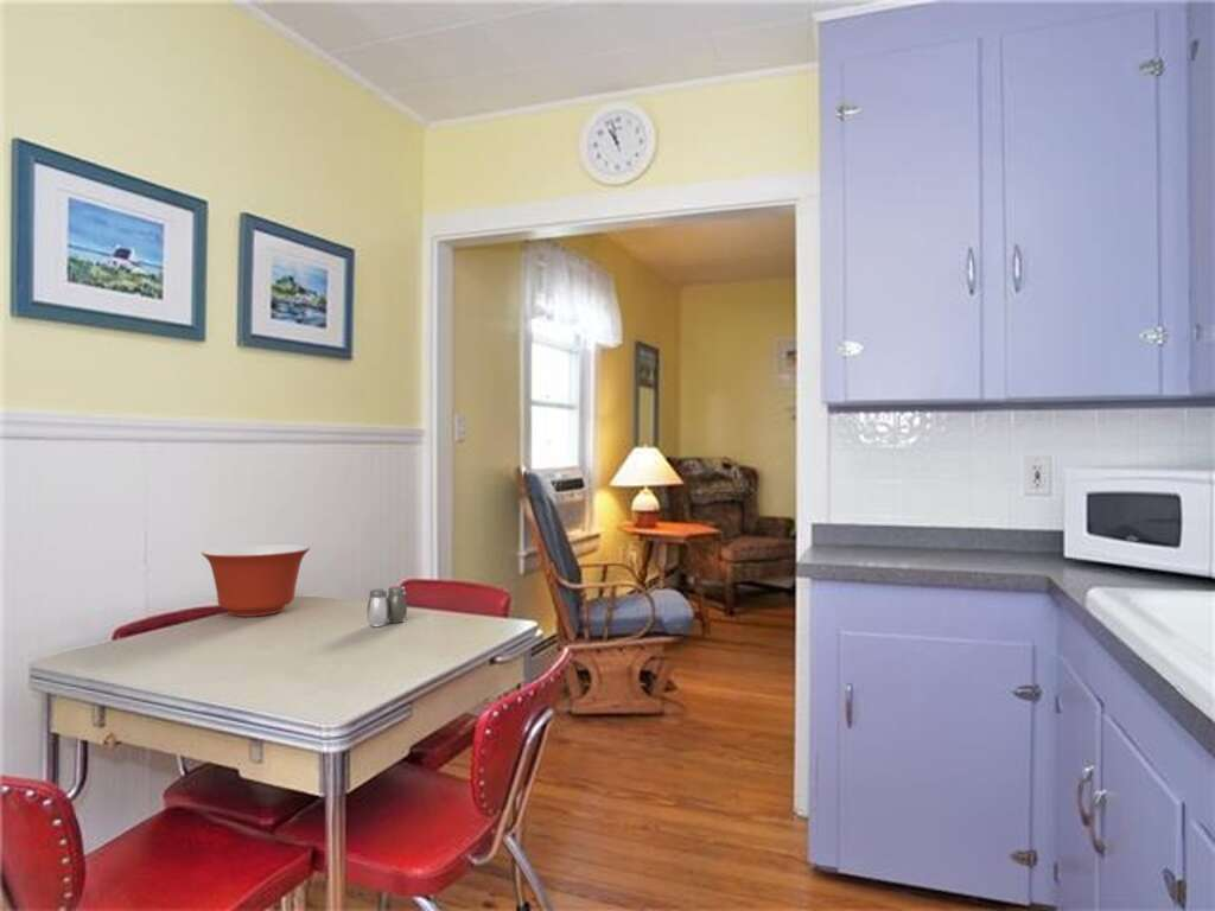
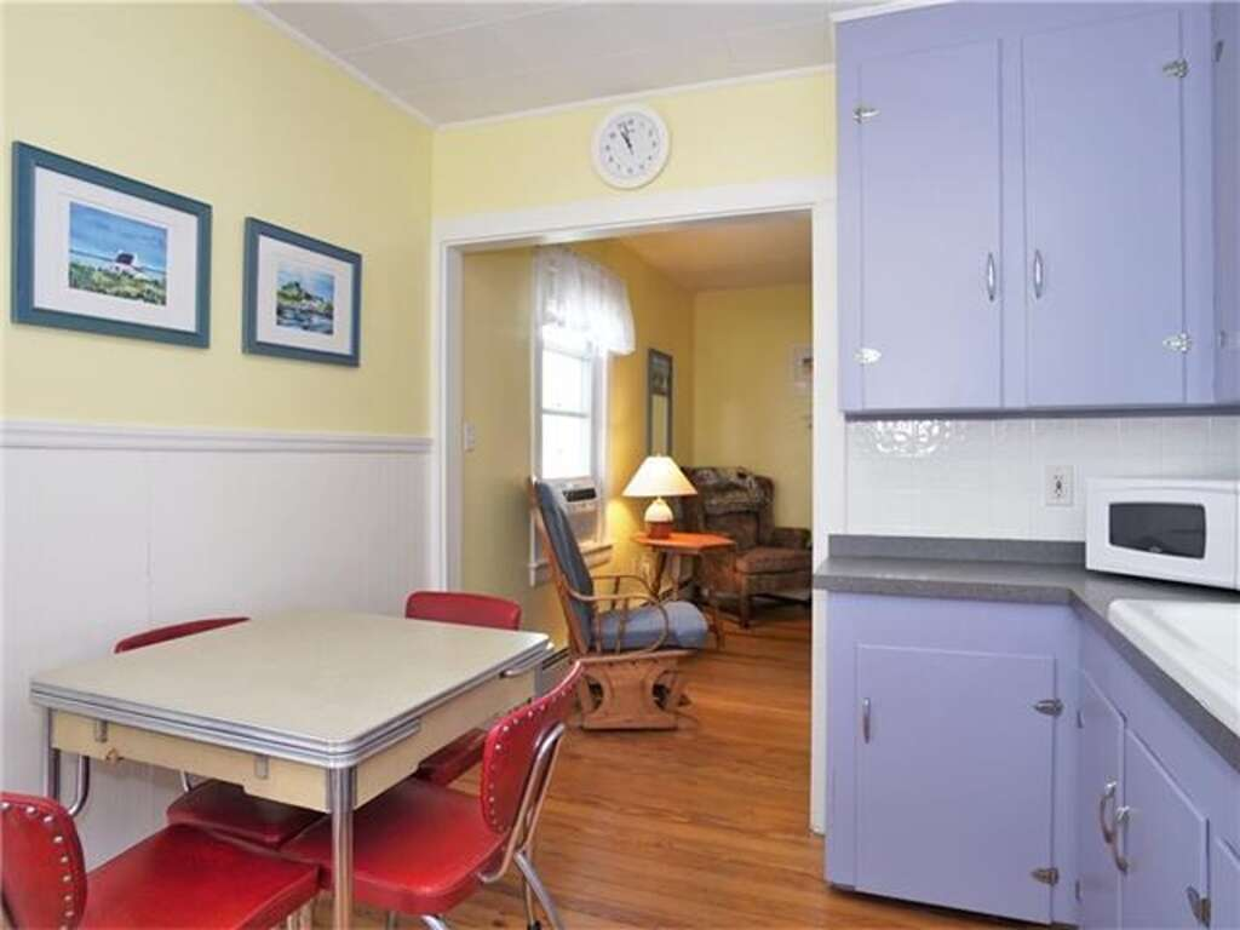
- salt and pepper shaker [367,585,408,627]
- mixing bowl [201,543,311,618]
